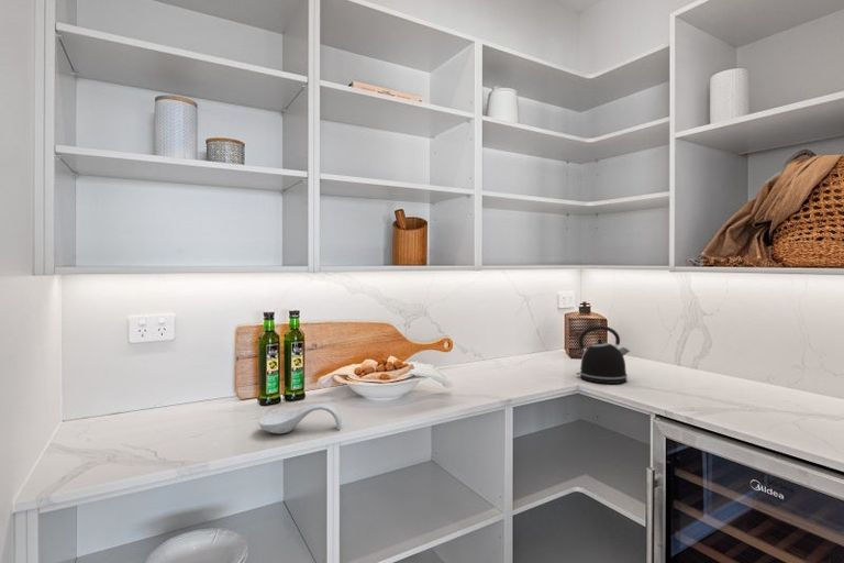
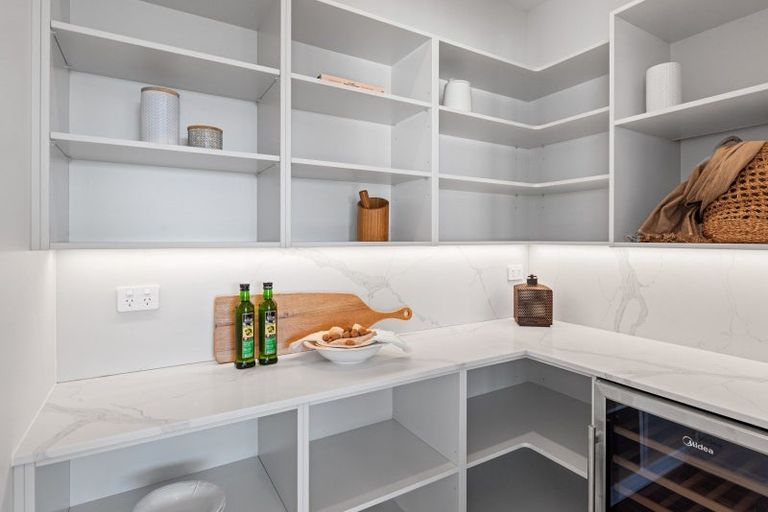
- spoon rest [257,402,343,434]
- kettle [575,324,631,385]
